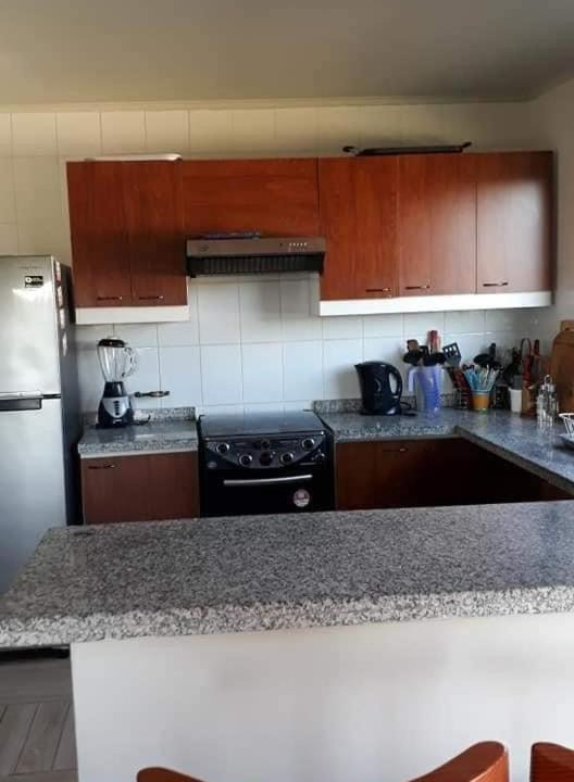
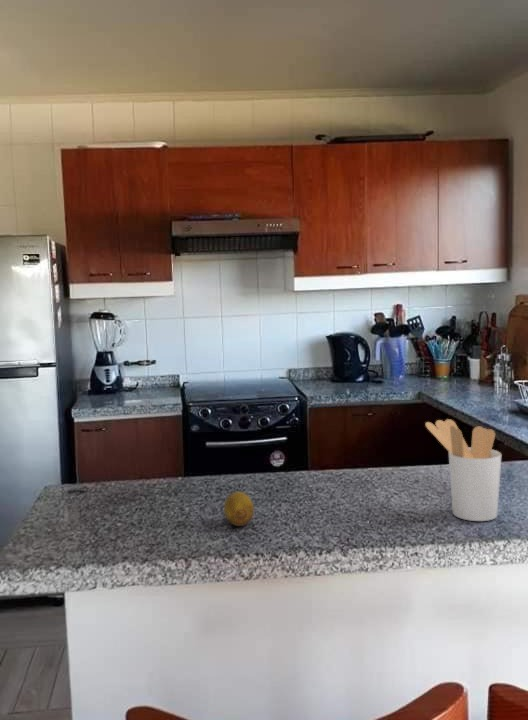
+ fruit [223,491,255,527]
+ utensil holder [424,418,502,522]
